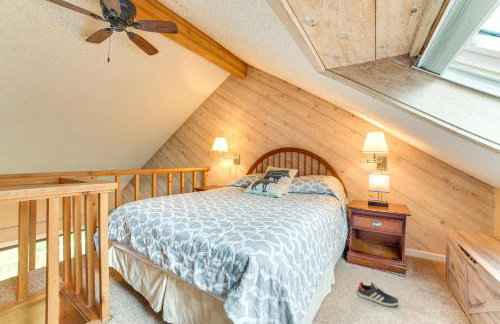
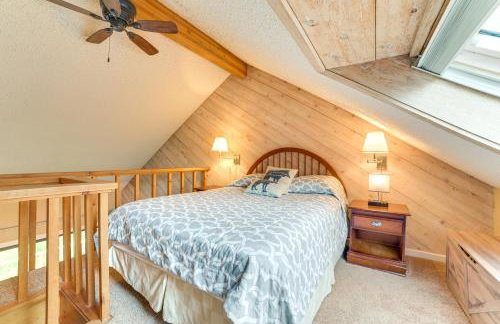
- sneaker [357,281,400,307]
